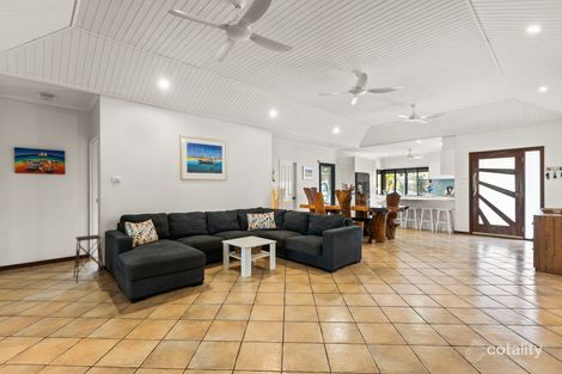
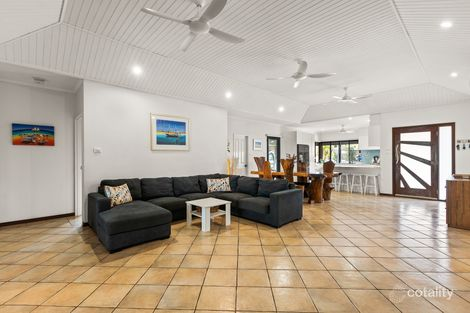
- side table [73,234,105,284]
